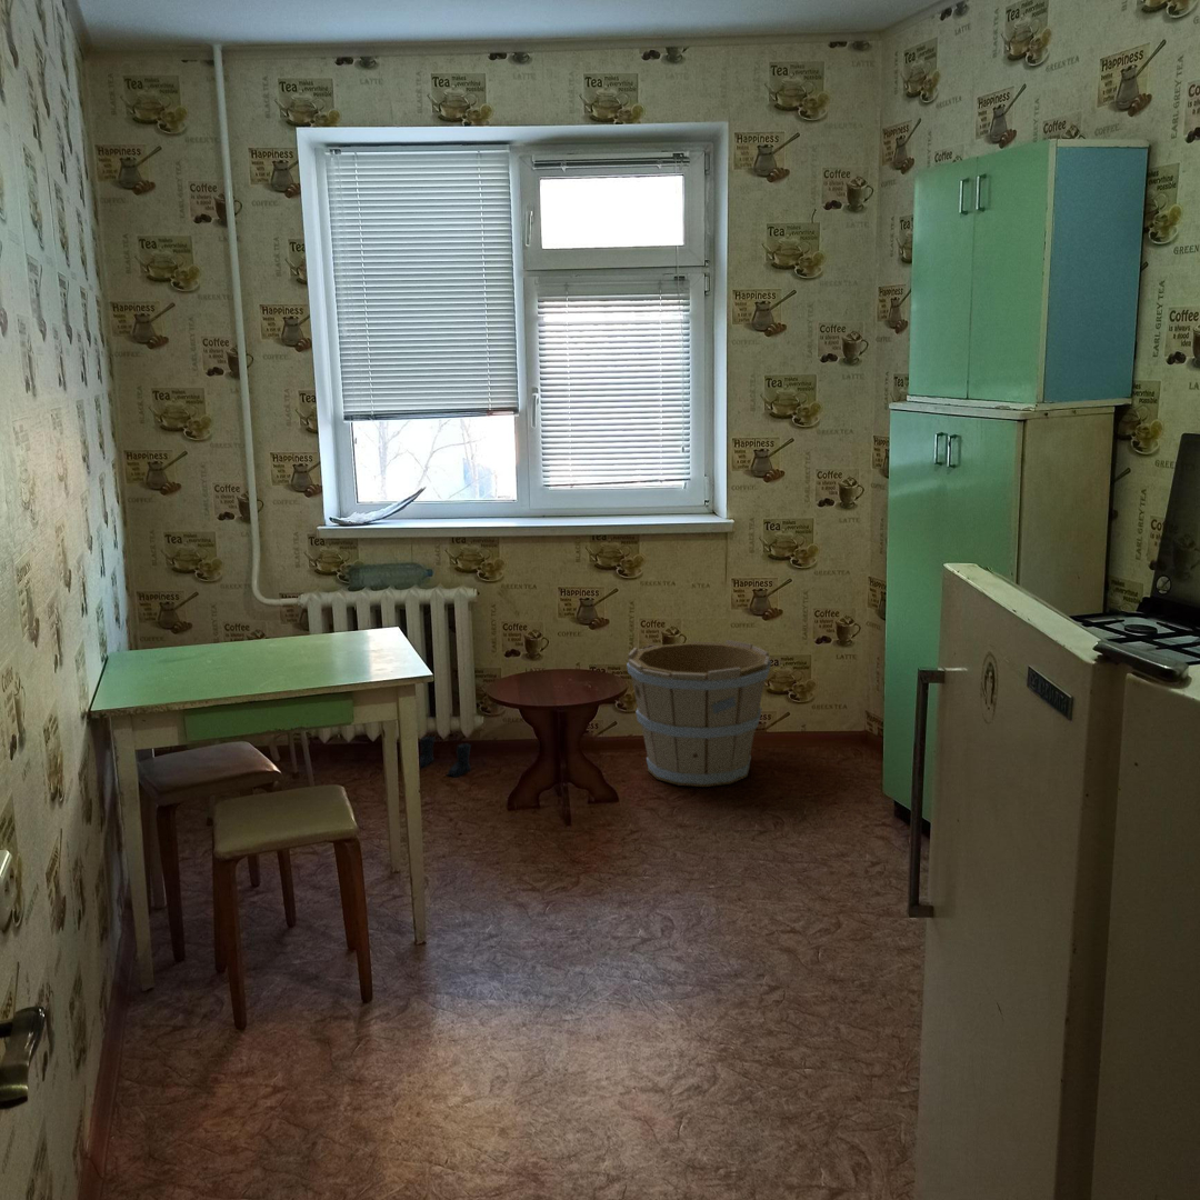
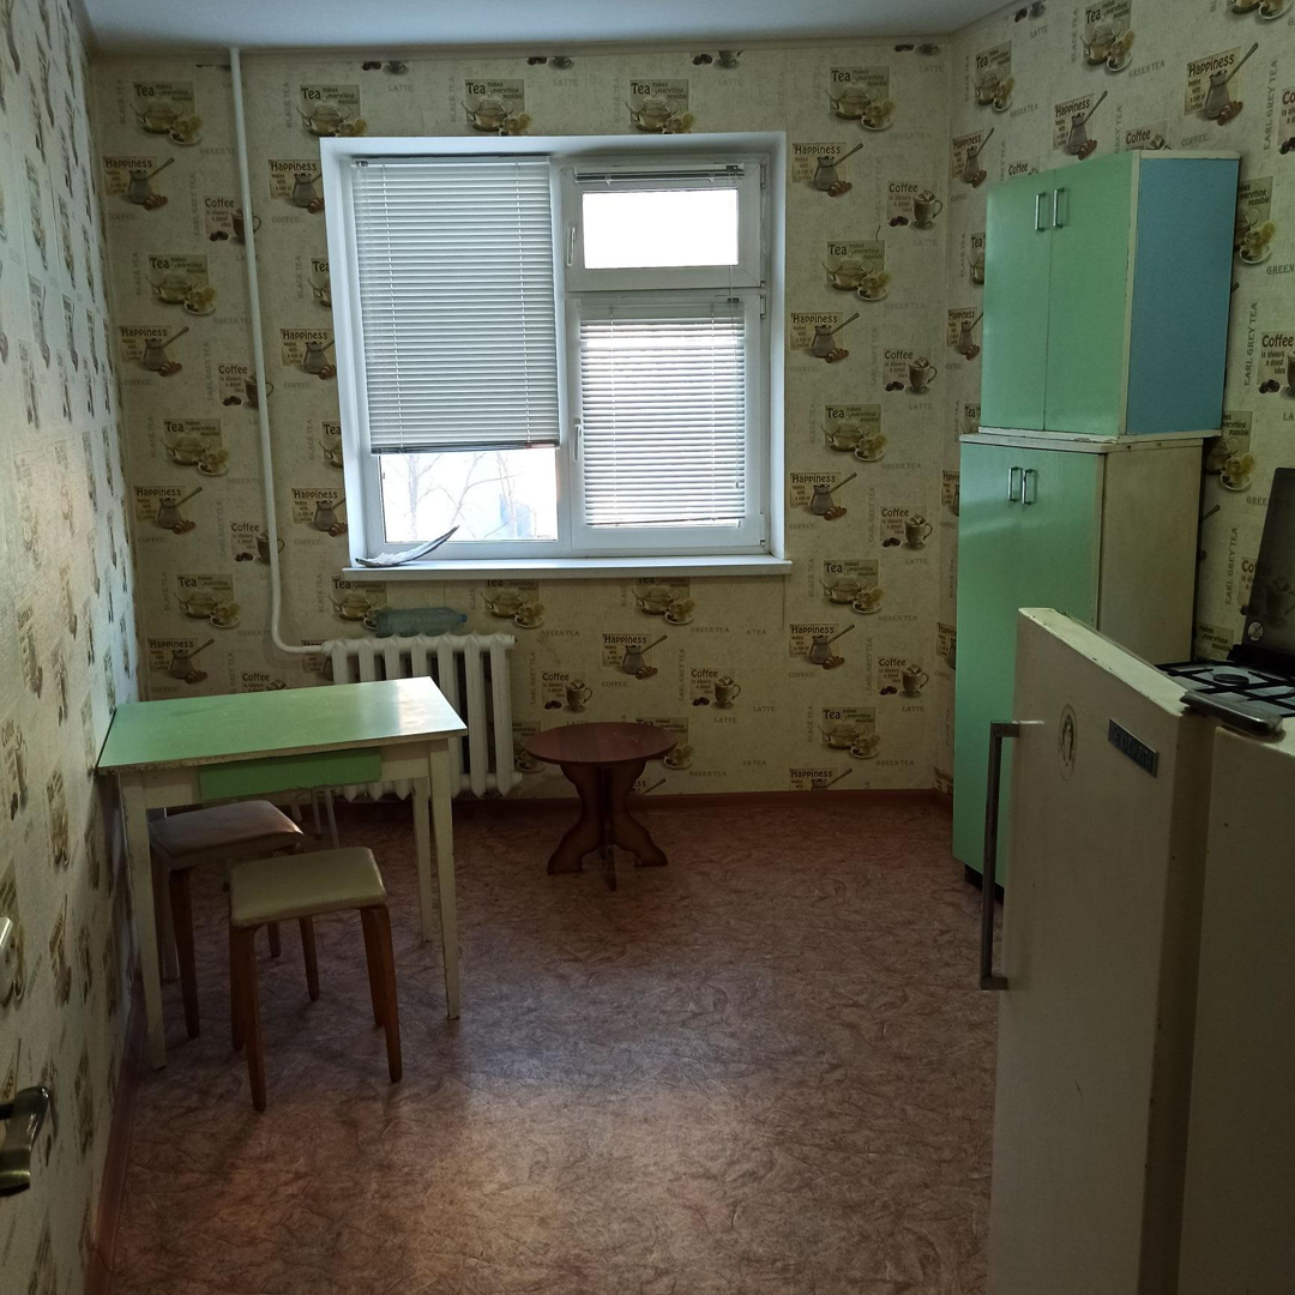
- wooden bucket [626,639,772,788]
- boots [418,734,473,778]
